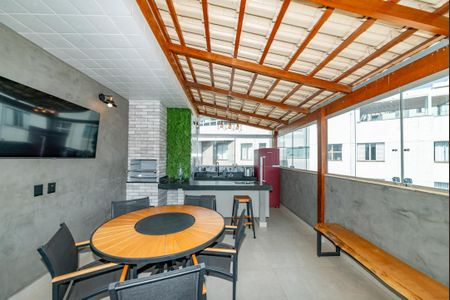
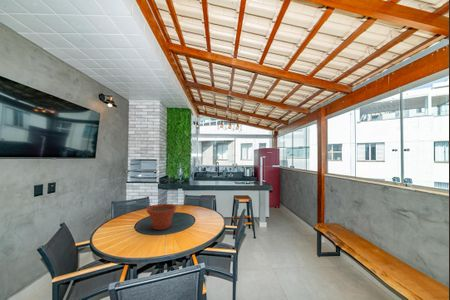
+ plant pot [145,203,178,231]
